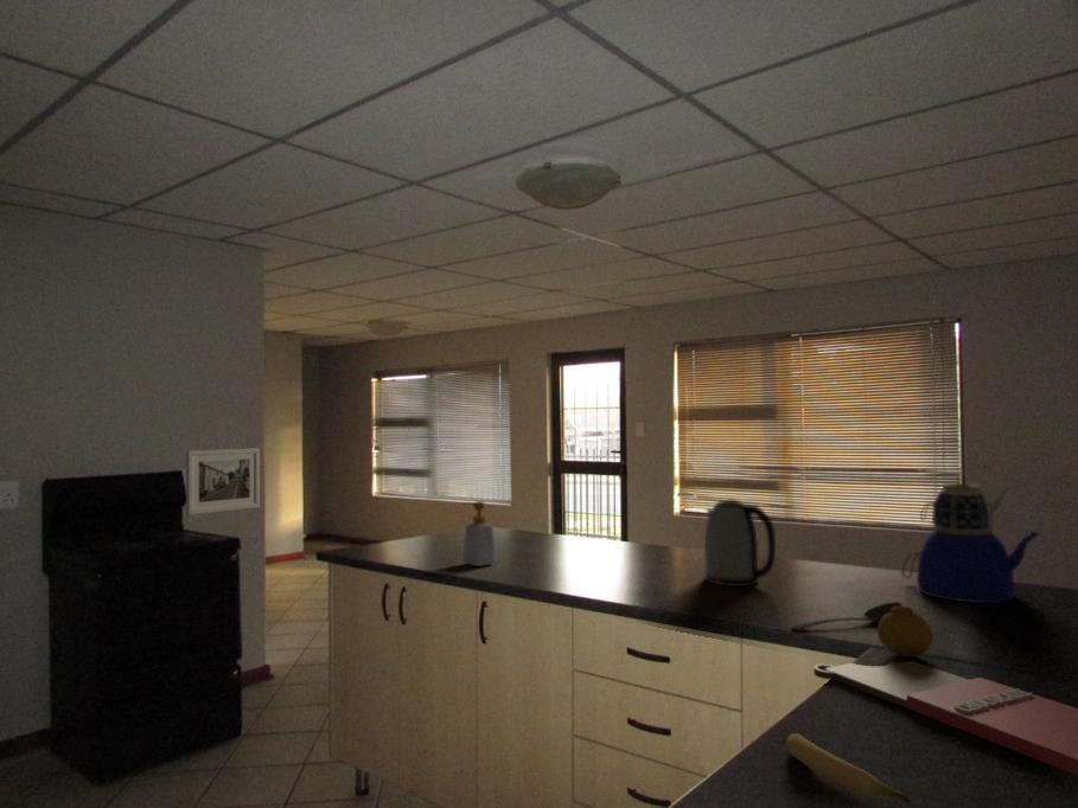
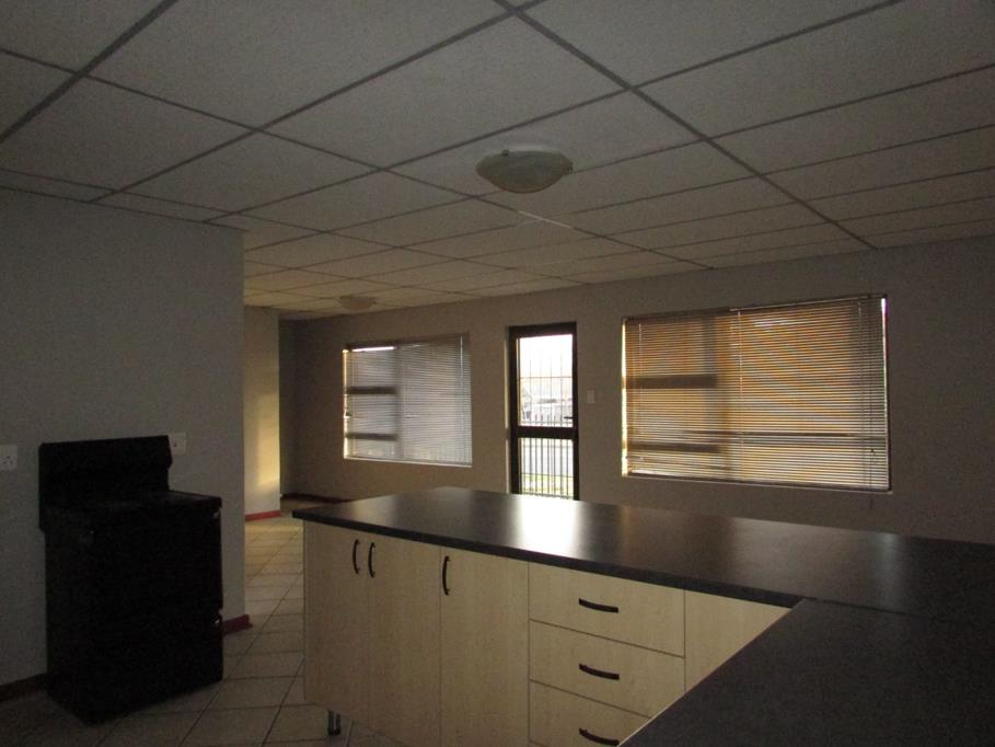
- teapot [900,476,1041,604]
- stirrer [791,601,902,631]
- fruit [876,605,935,658]
- cutting board [812,660,1078,777]
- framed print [185,447,261,517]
- banana [785,732,913,804]
- soap bottle [461,500,498,567]
- kettle [703,498,777,588]
